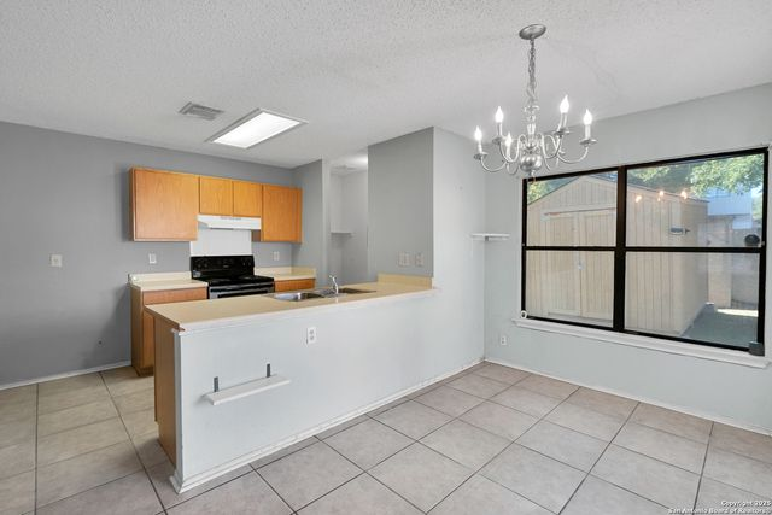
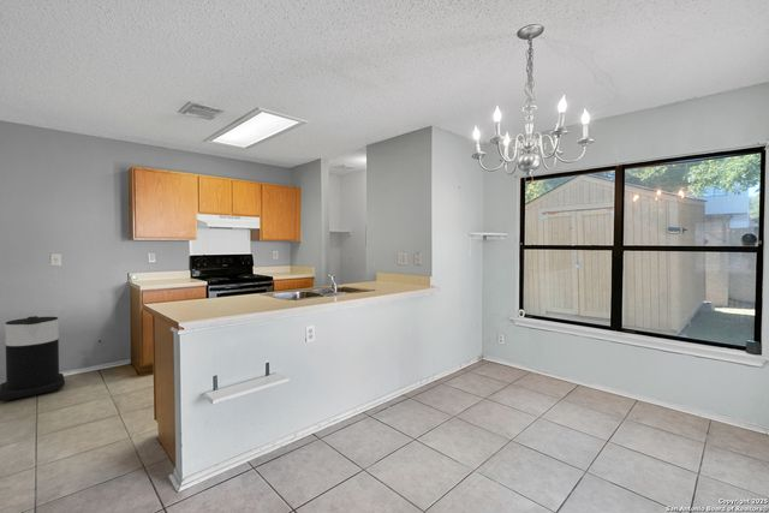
+ trash can [0,315,66,402]
